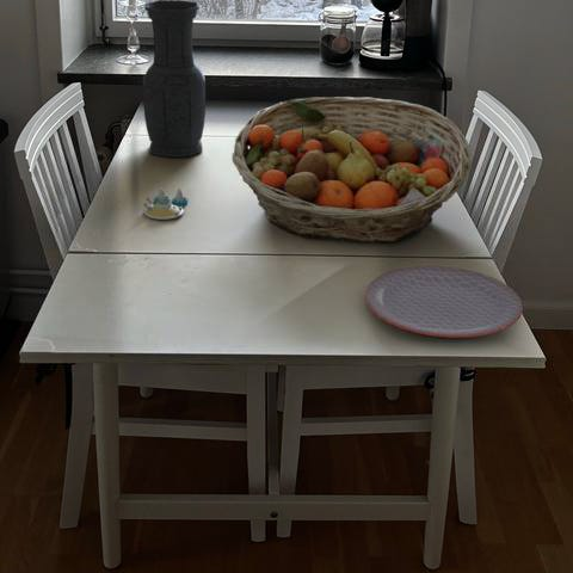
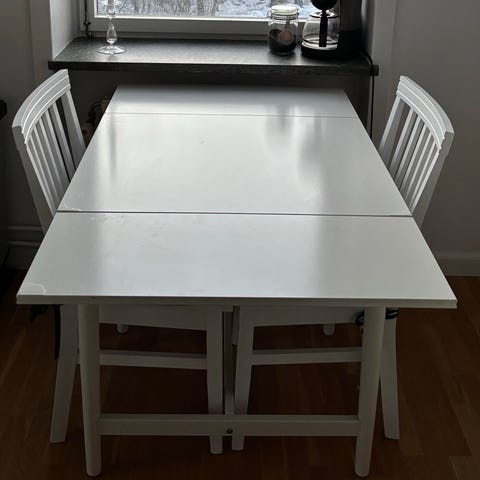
- fruit basket [230,96,473,244]
- salt and pepper shaker set [142,186,189,221]
- vase [142,0,207,158]
- plate [364,265,524,339]
